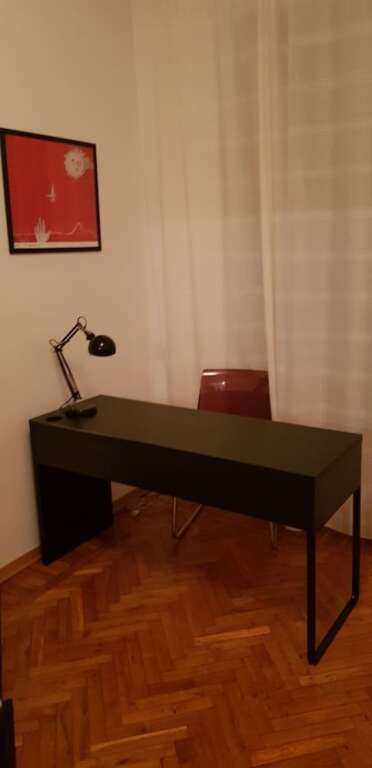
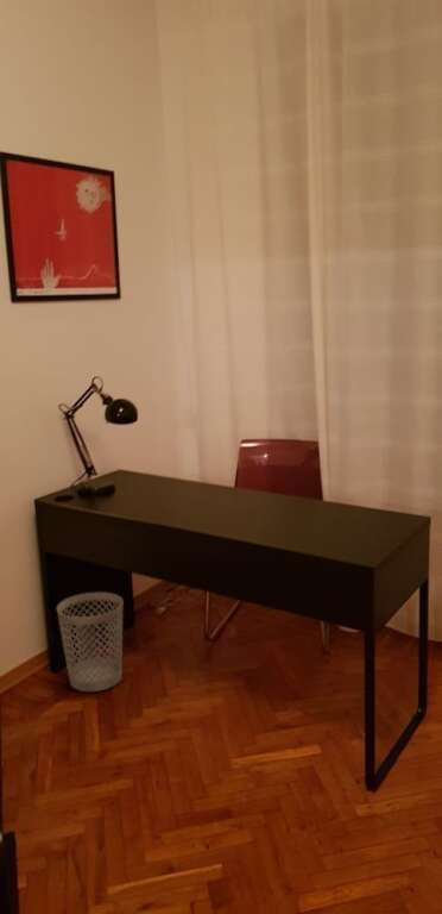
+ wastebasket [56,591,124,693]
